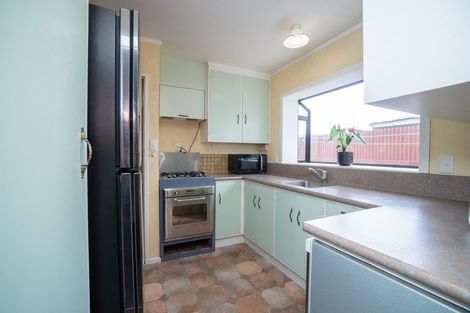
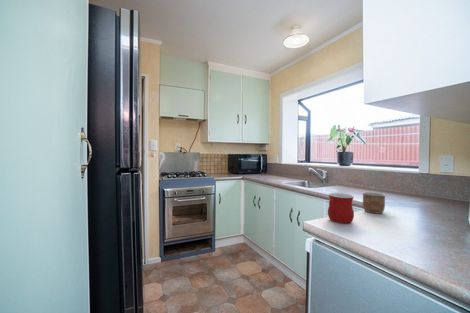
+ mug [362,191,386,215]
+ mug [327,192,355,225]
